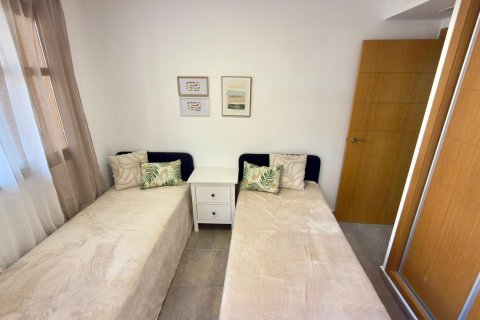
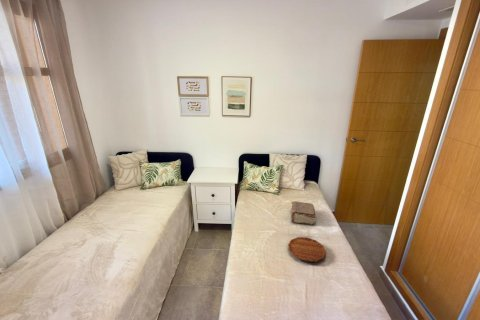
+ tray [287,236,327,262]
+ book [290,200,317,226]
